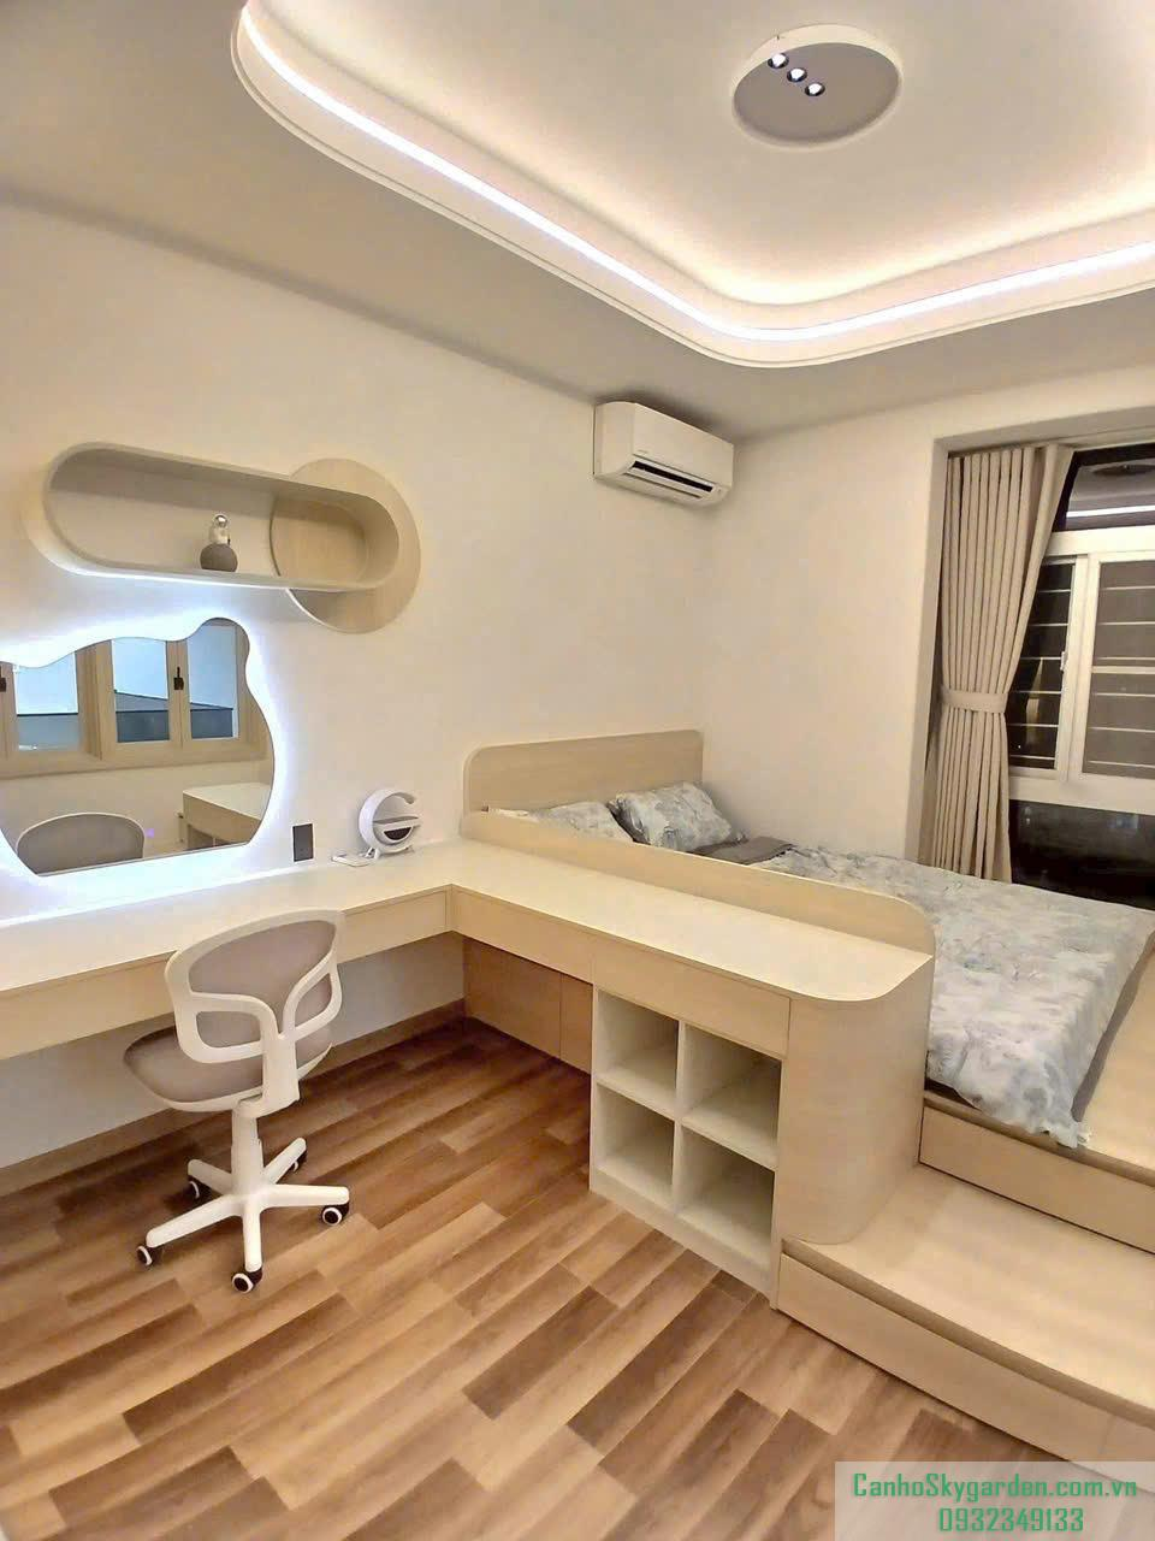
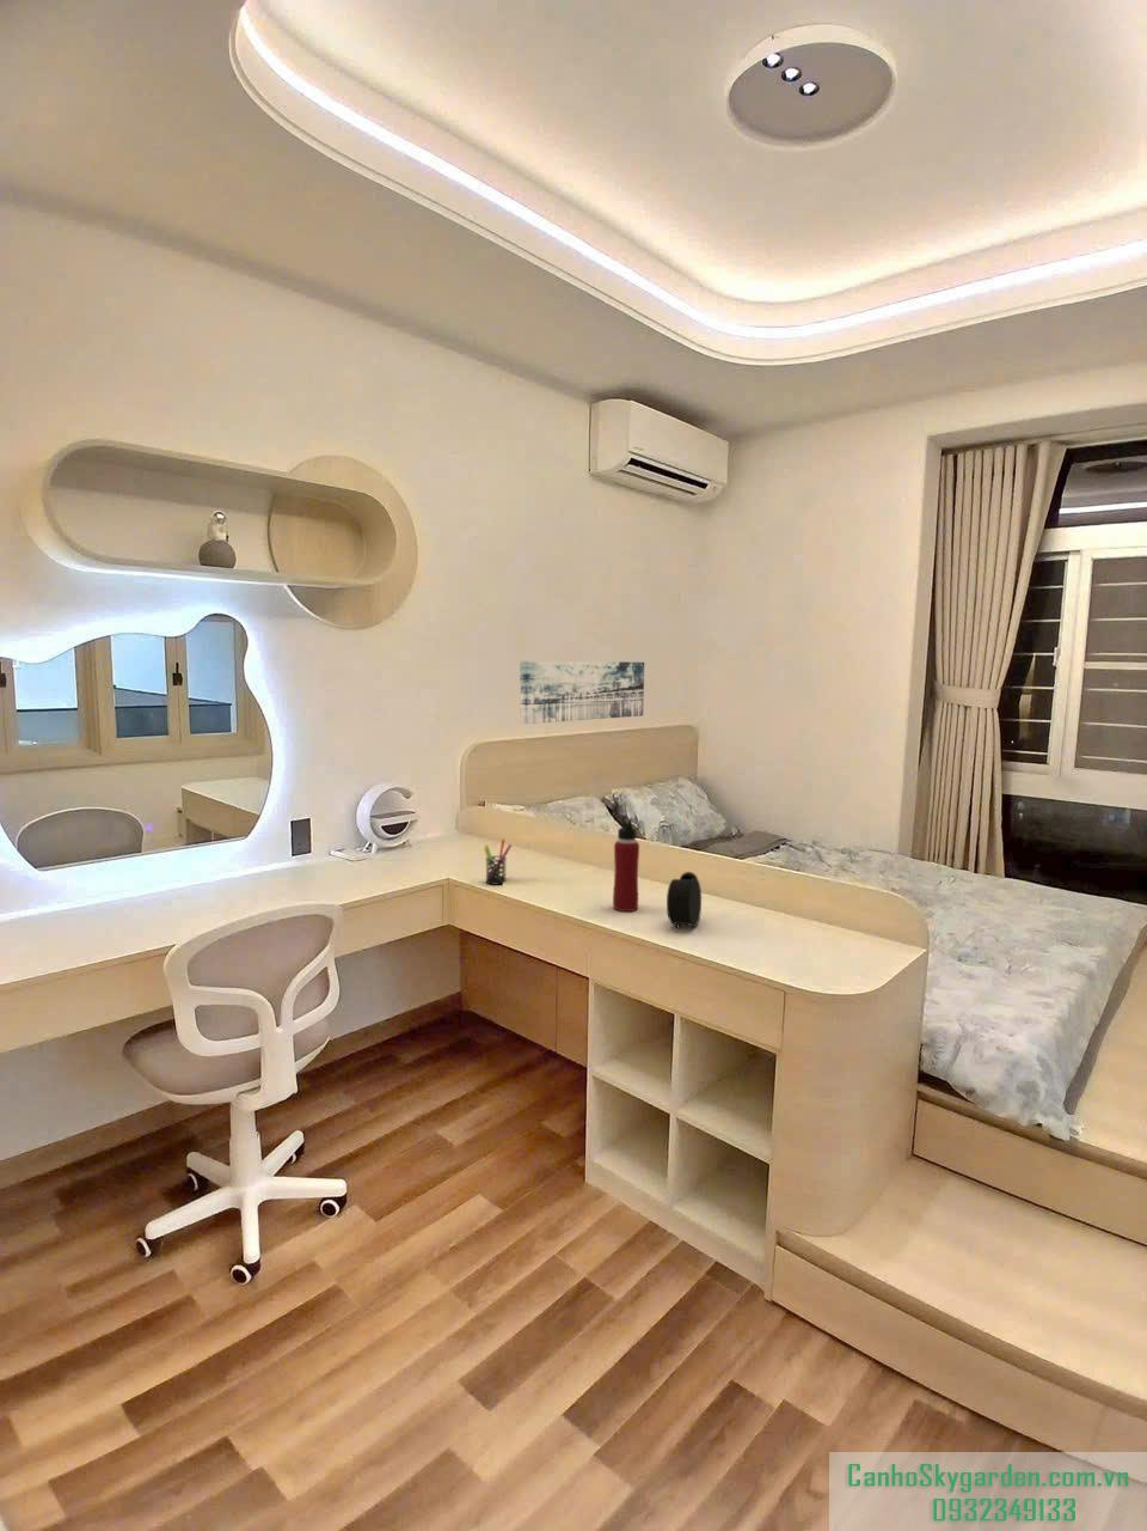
+ water bottle [612,815,641,913]
+ pen holder [483,839,512,886]
+ alarm clock [665,870,702,931]
+ wall art [518,661,645,725]
